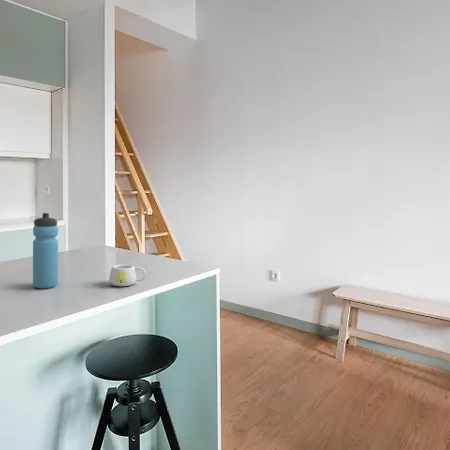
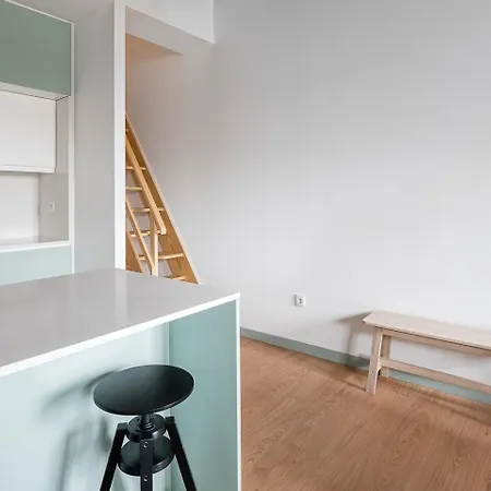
- mug [108,263,147,287]
- water bottle [32,212,59,289]
